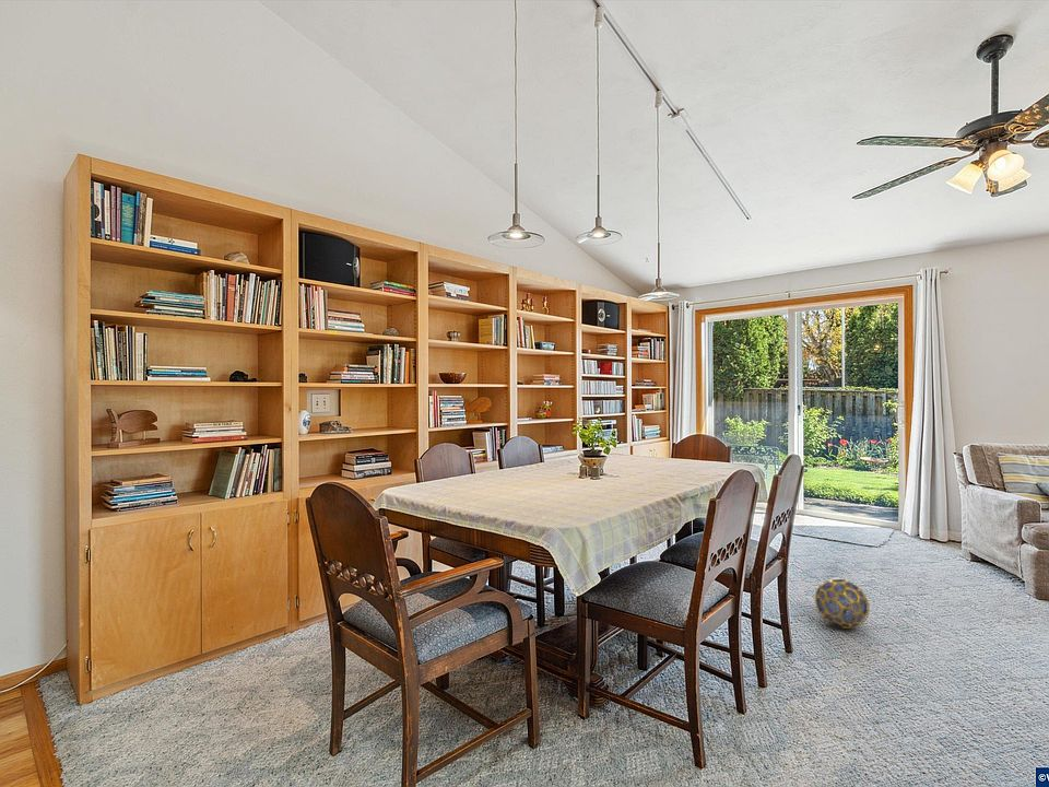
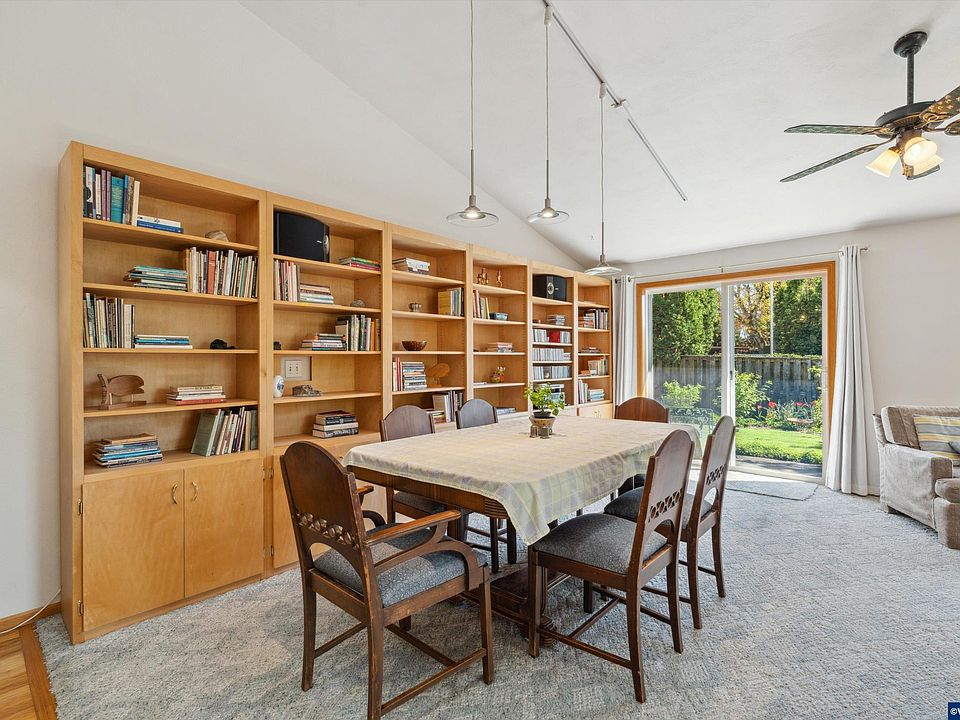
- ball [813,578,871,630]
